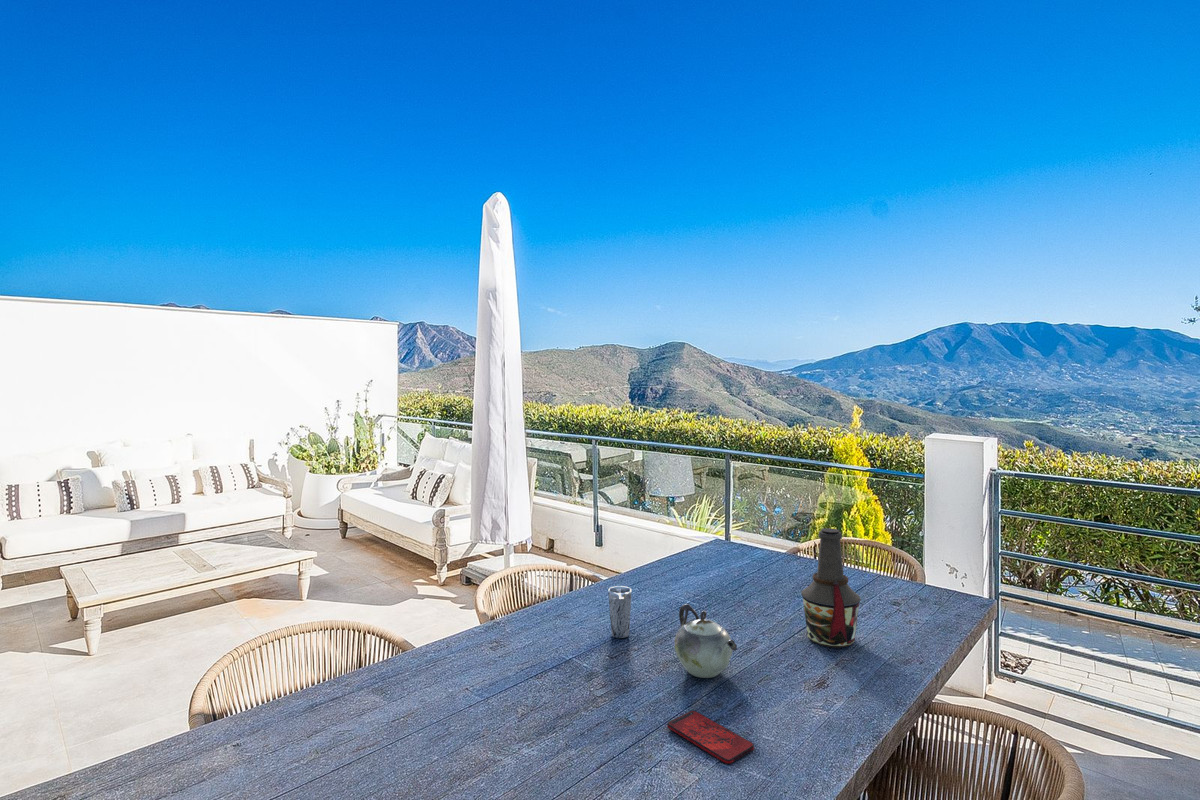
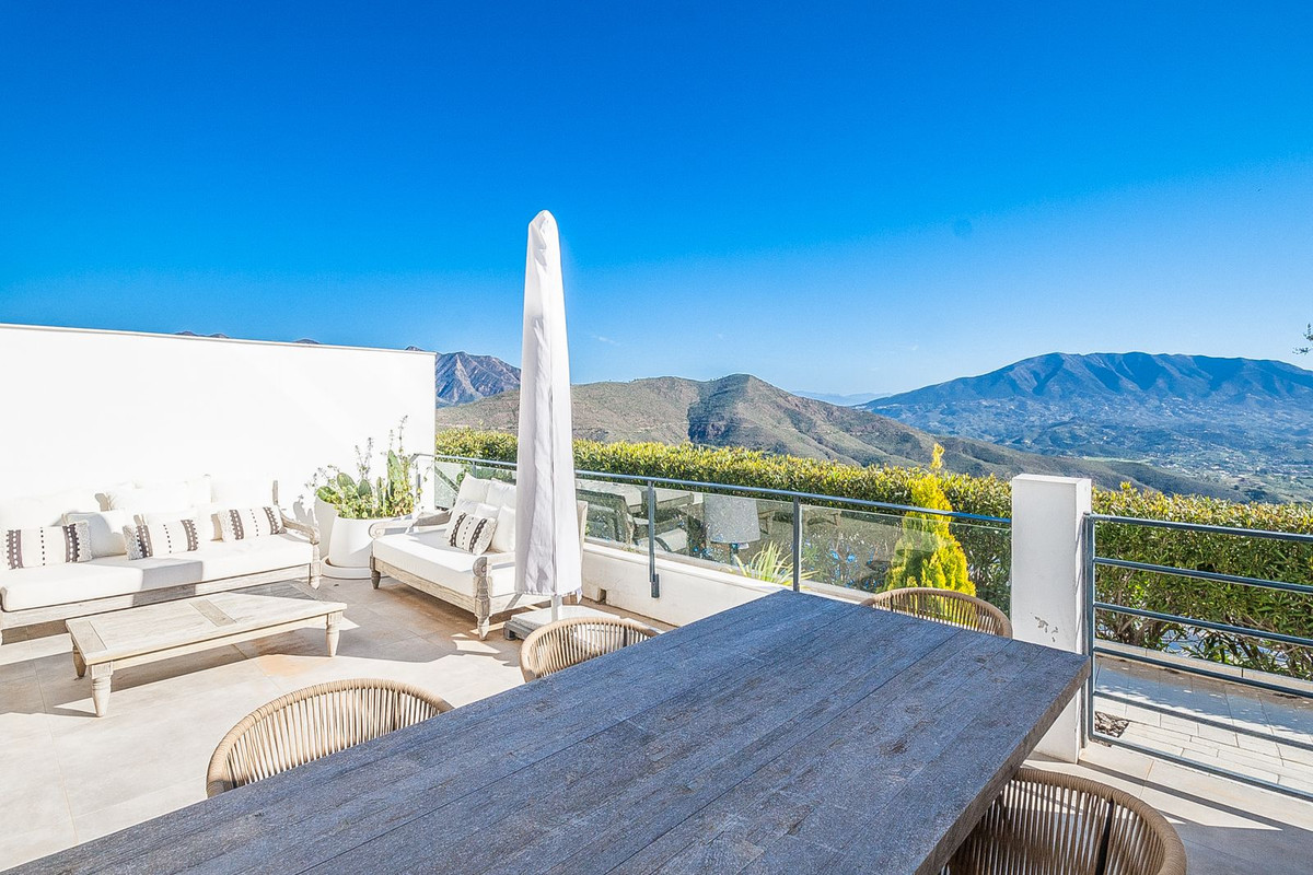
- bottle [800,527,862,649]
- smartphone [666,710,755,765]
- teapot [674,603,738,679]
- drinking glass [607,585,633,639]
